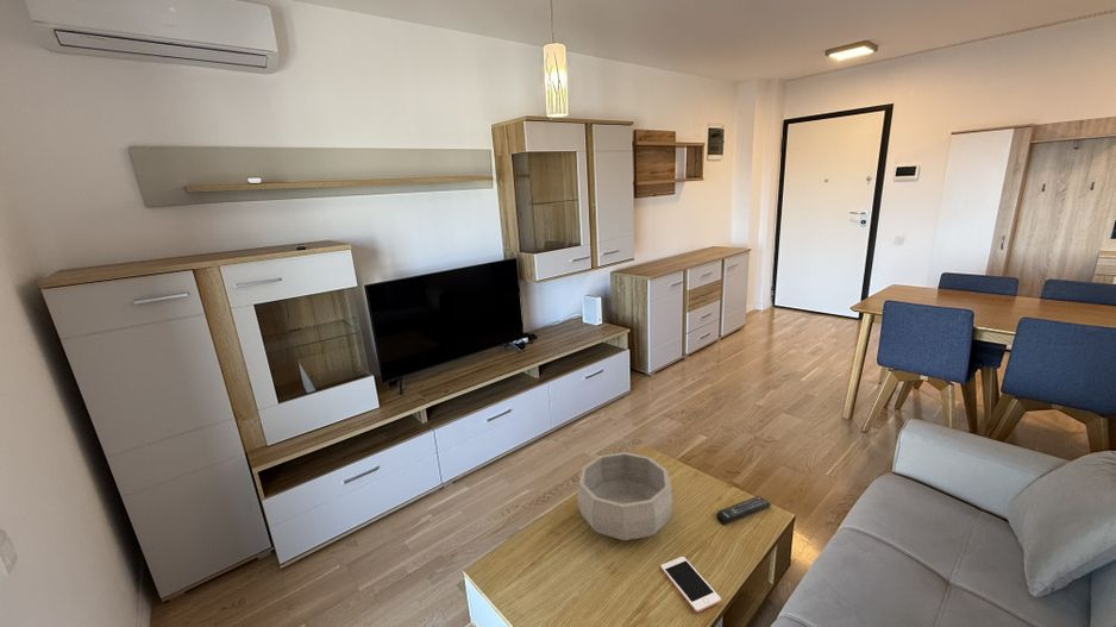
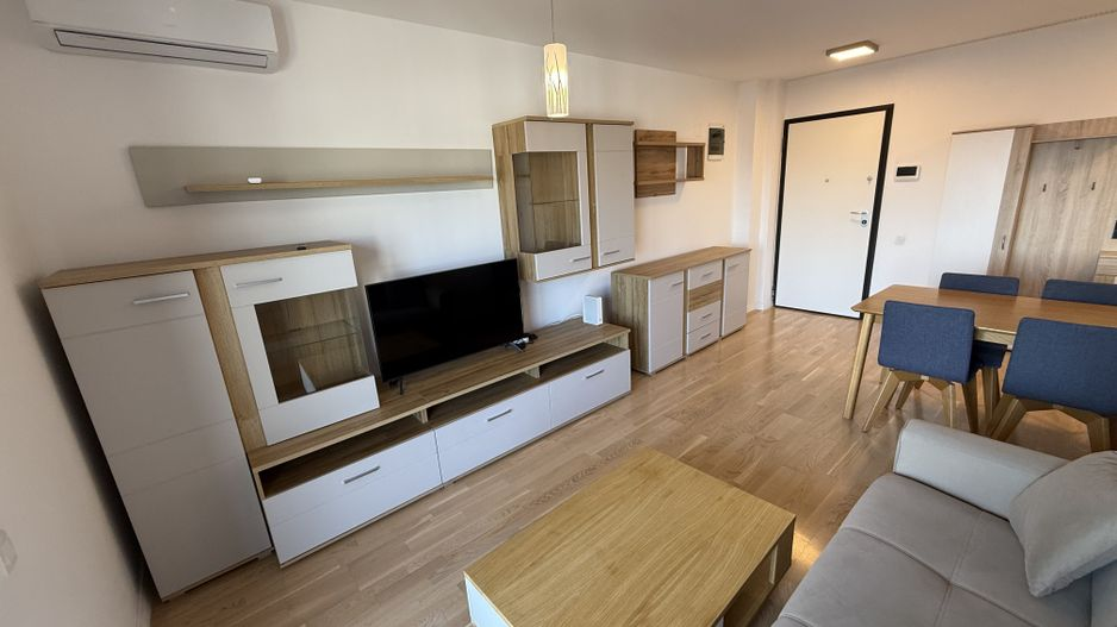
- decorative bowl [576,451,675,541]
- cell phone [659,556,722,613]
- remote control [715,495,772,525]
